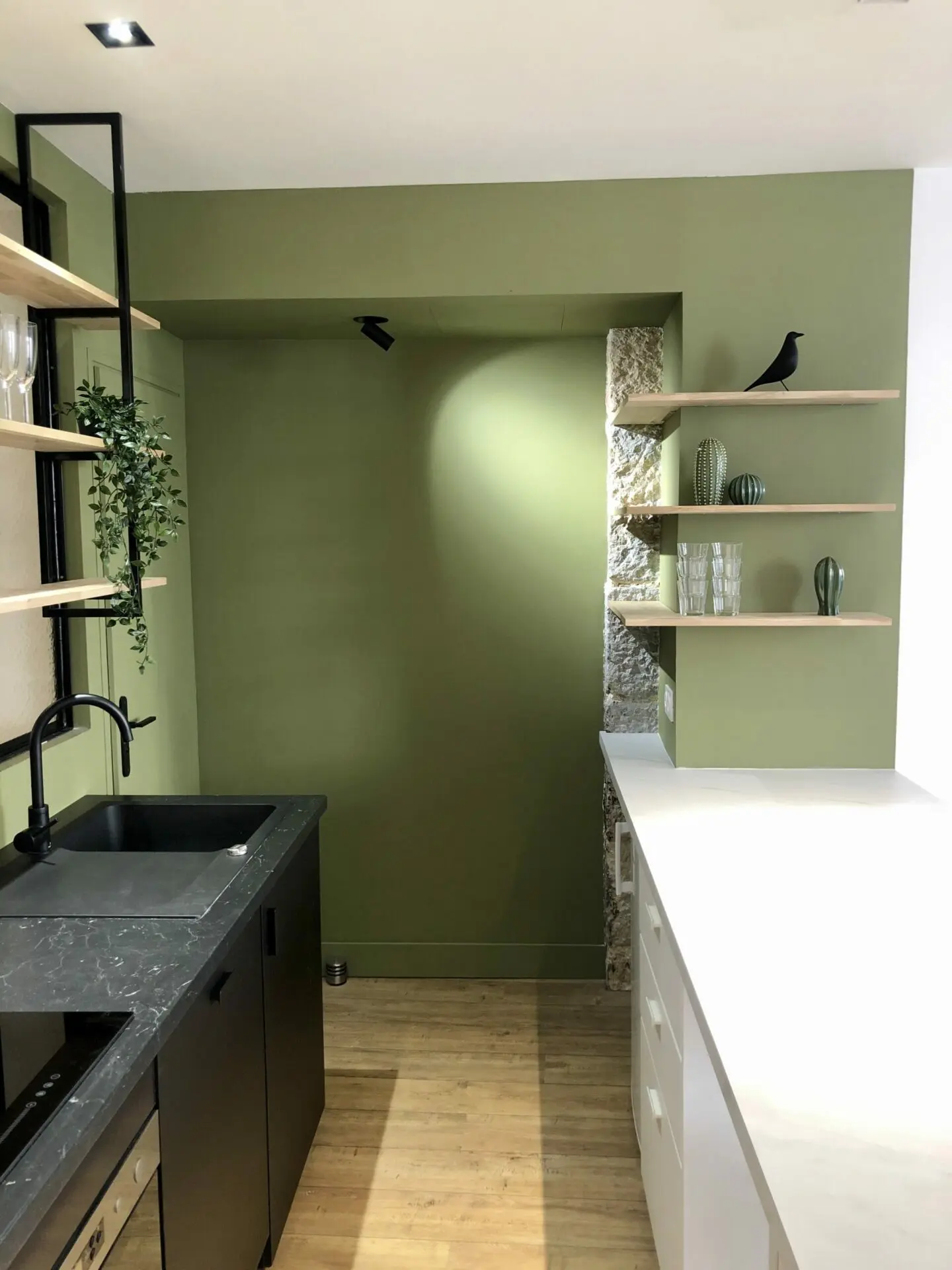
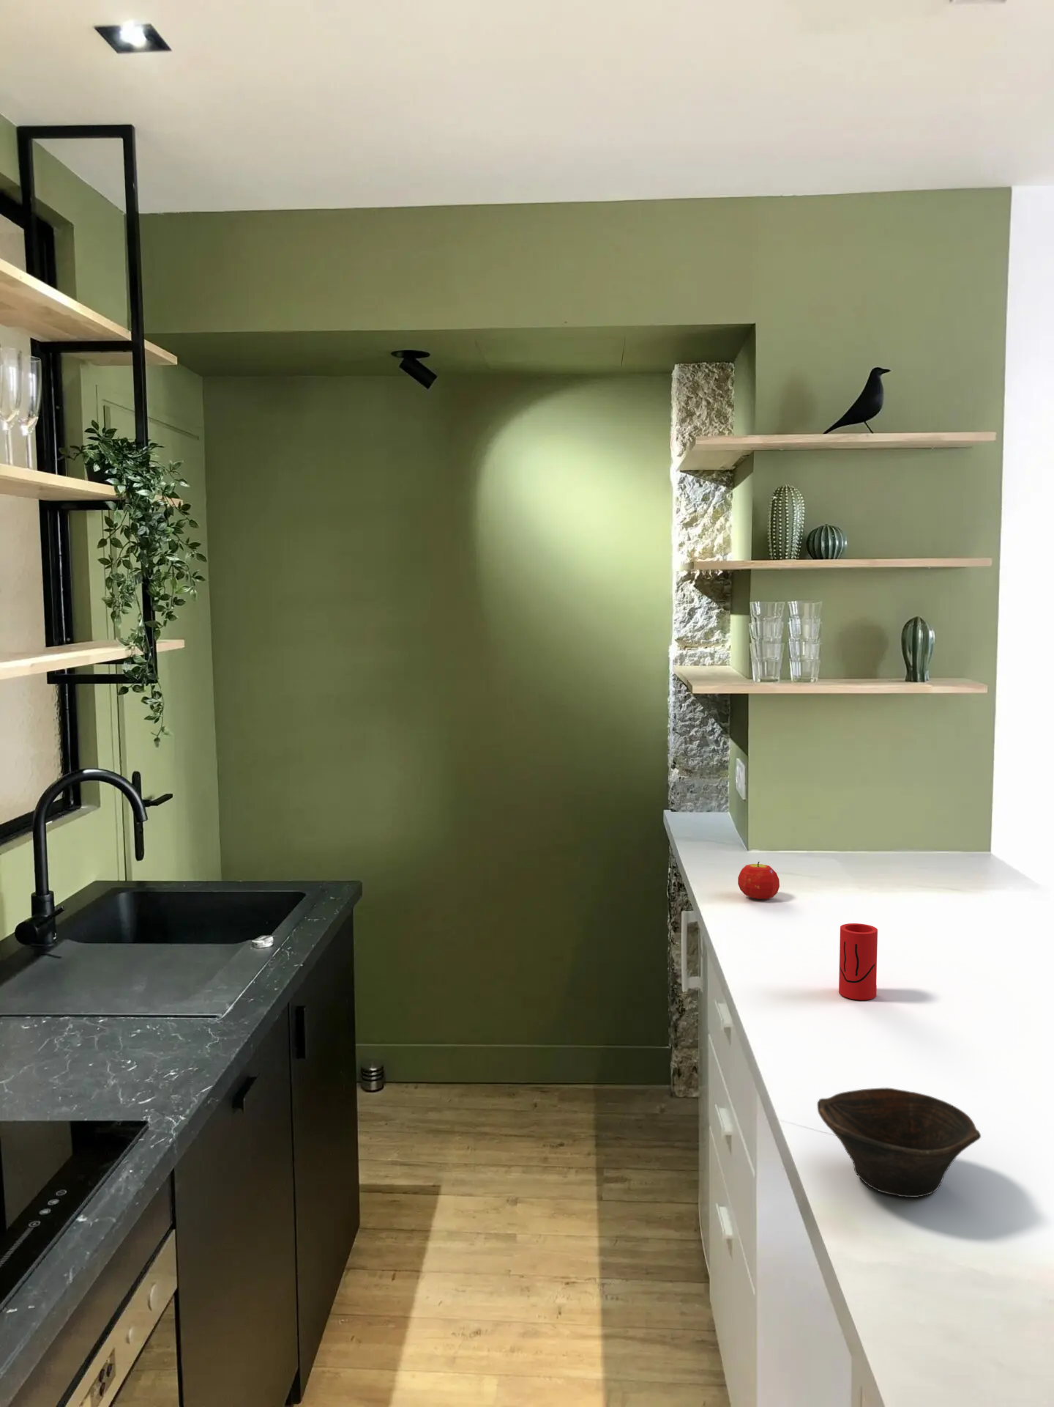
+ fruit [737,861,781,900]
+ cup [838,923,878,1000]
+ bowl [817,1087,982,1198]
